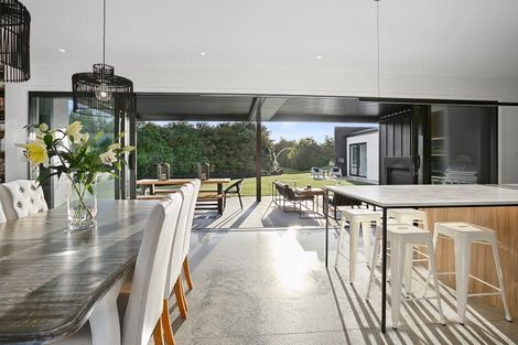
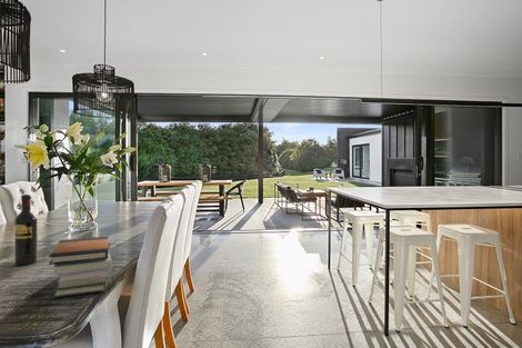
+ wine bottle [13,193,38,266]
+ book stack [48,236,113,298]
